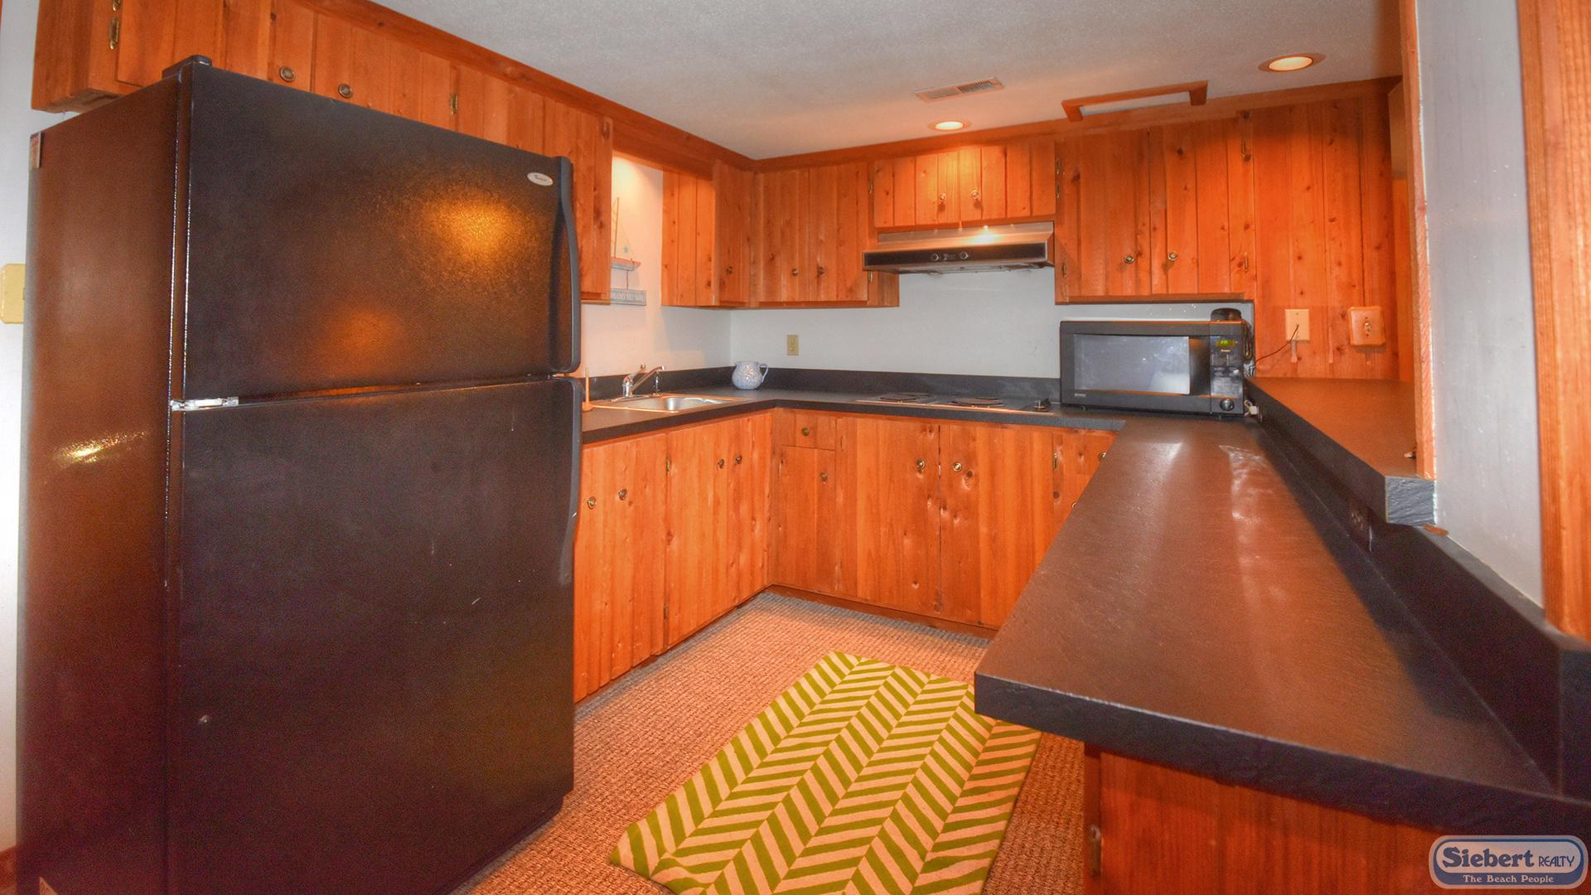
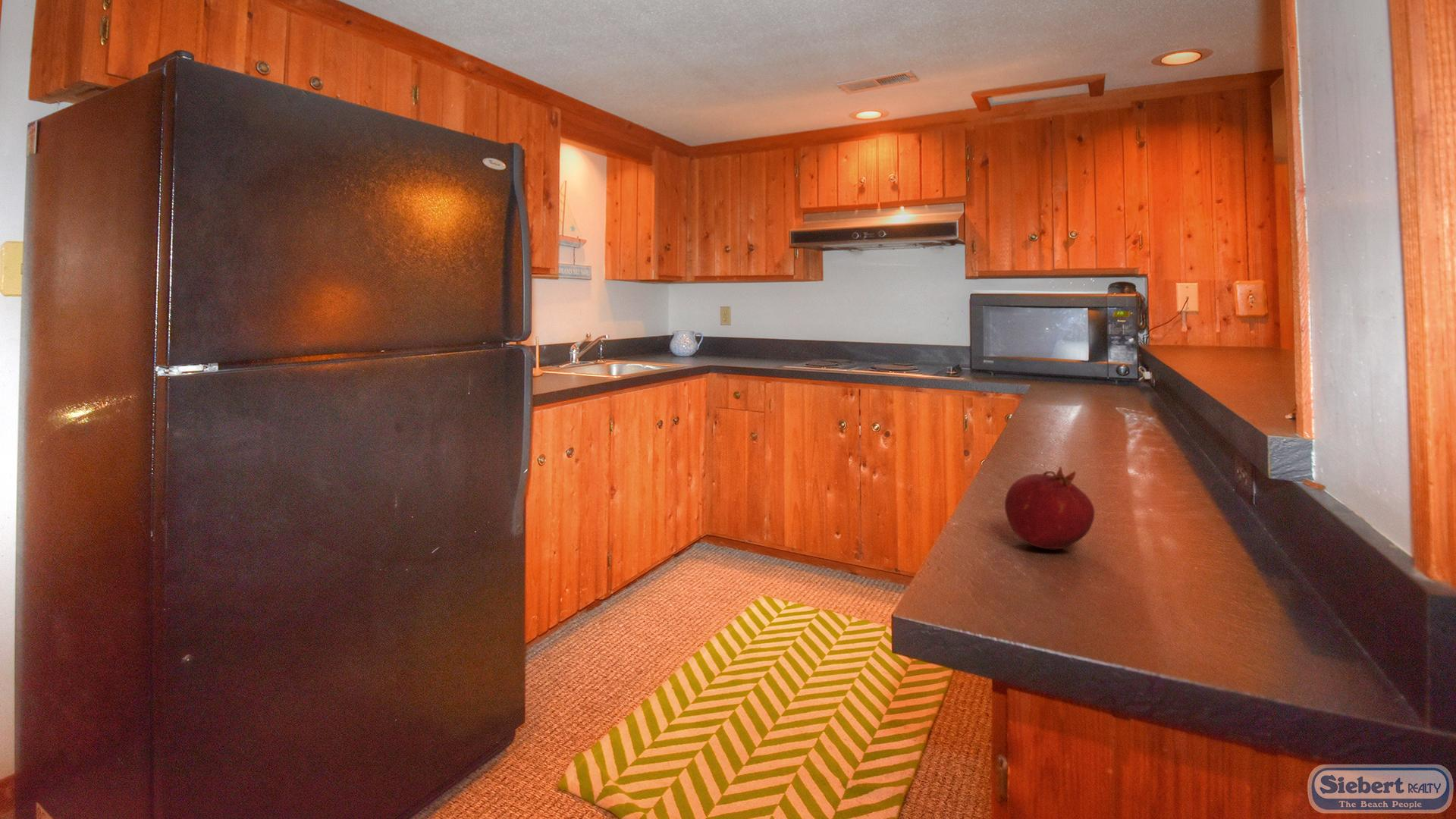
+ fruit [1004,466,1095,550]
